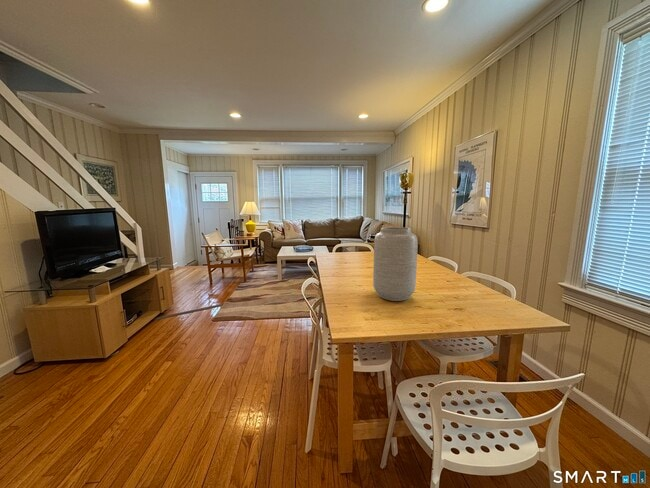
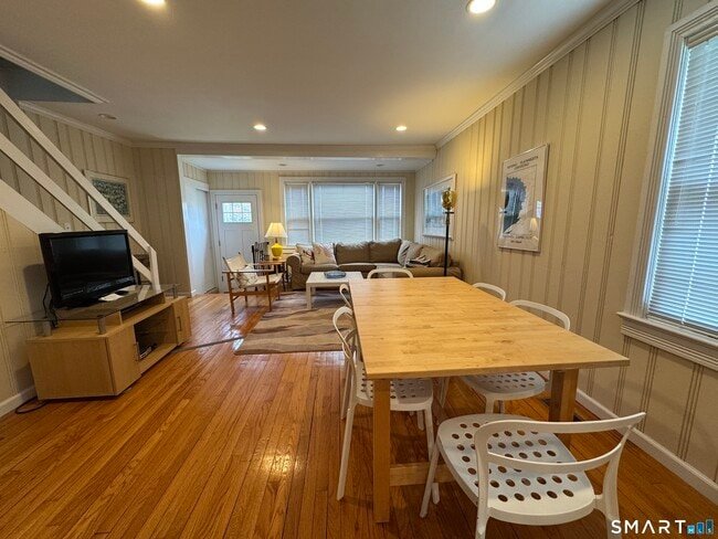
- vase [372,226,419,302]
